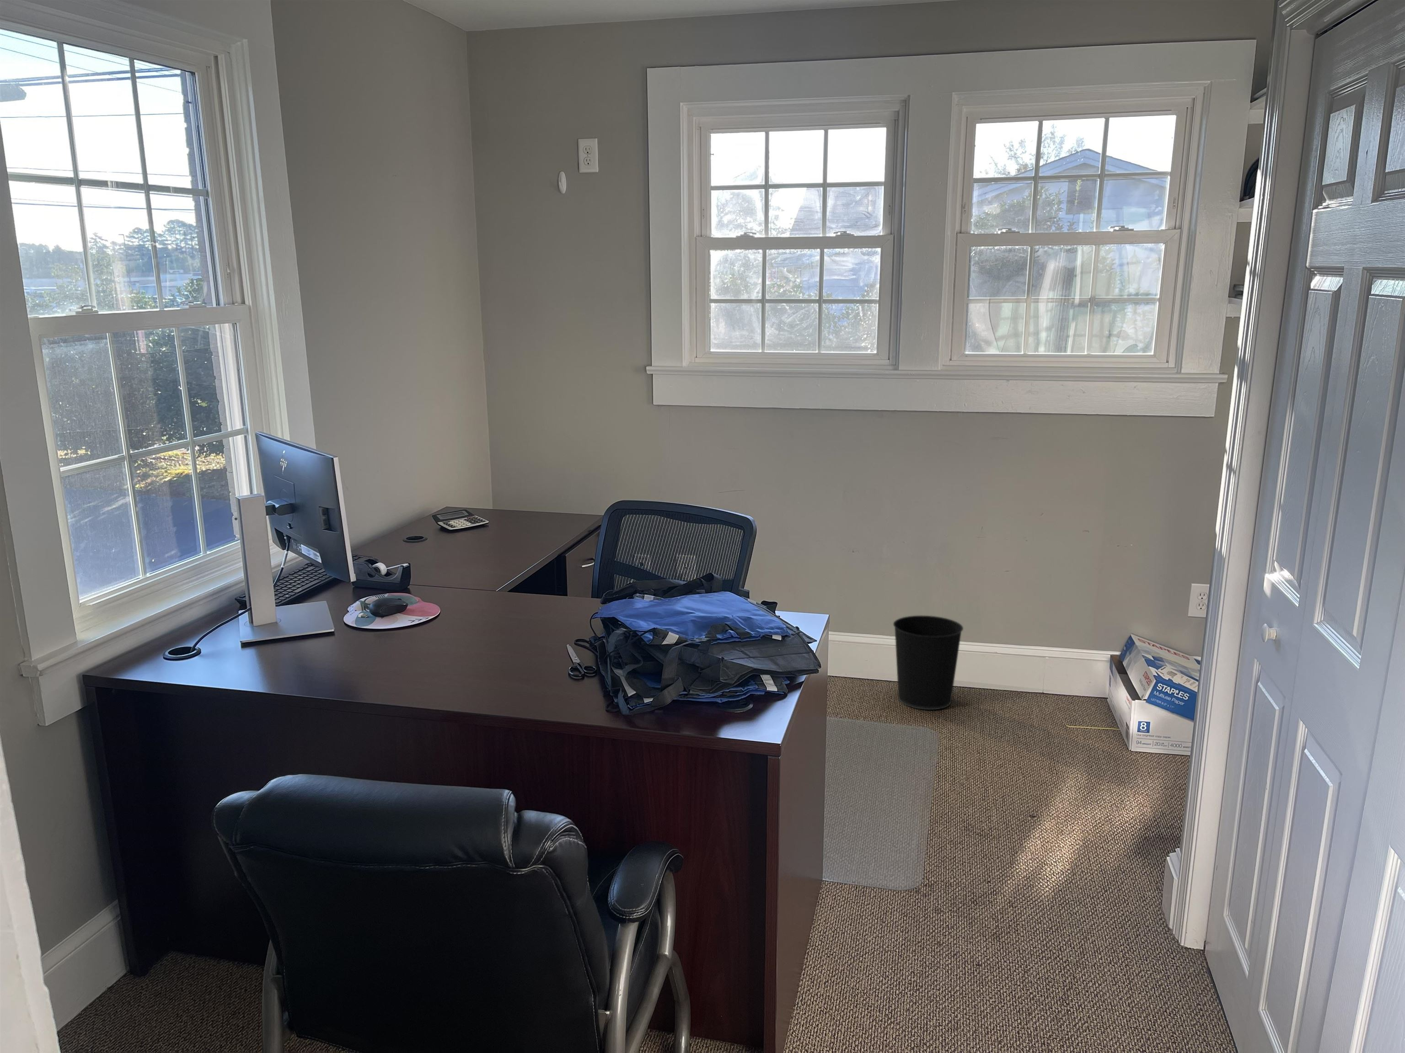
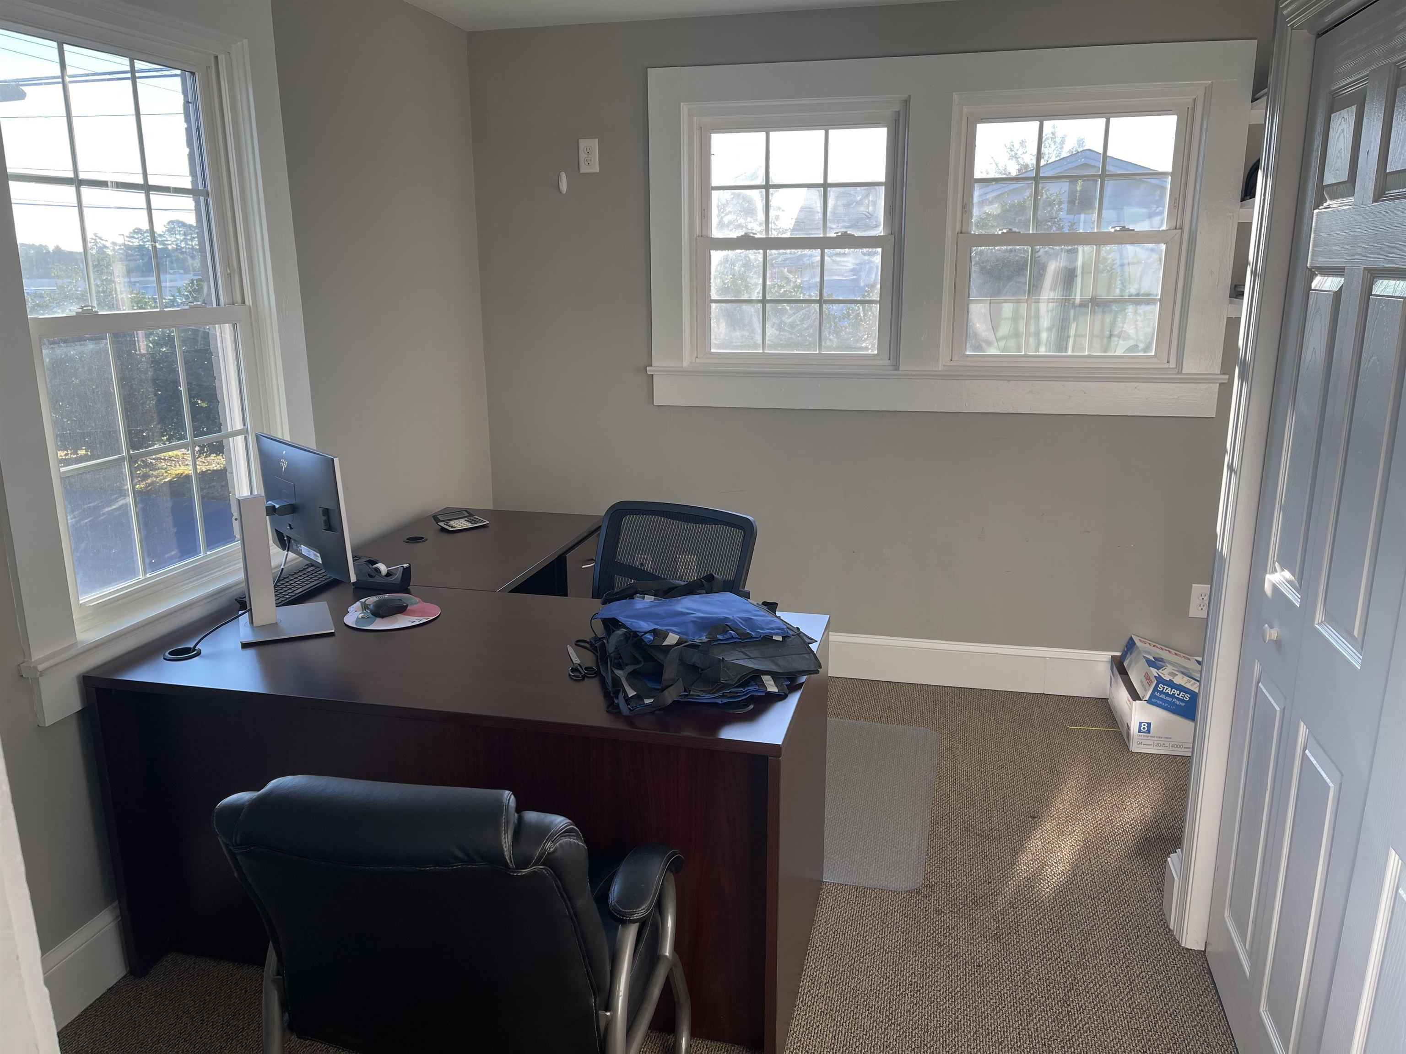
- wastebasket [893,615,964,710]
